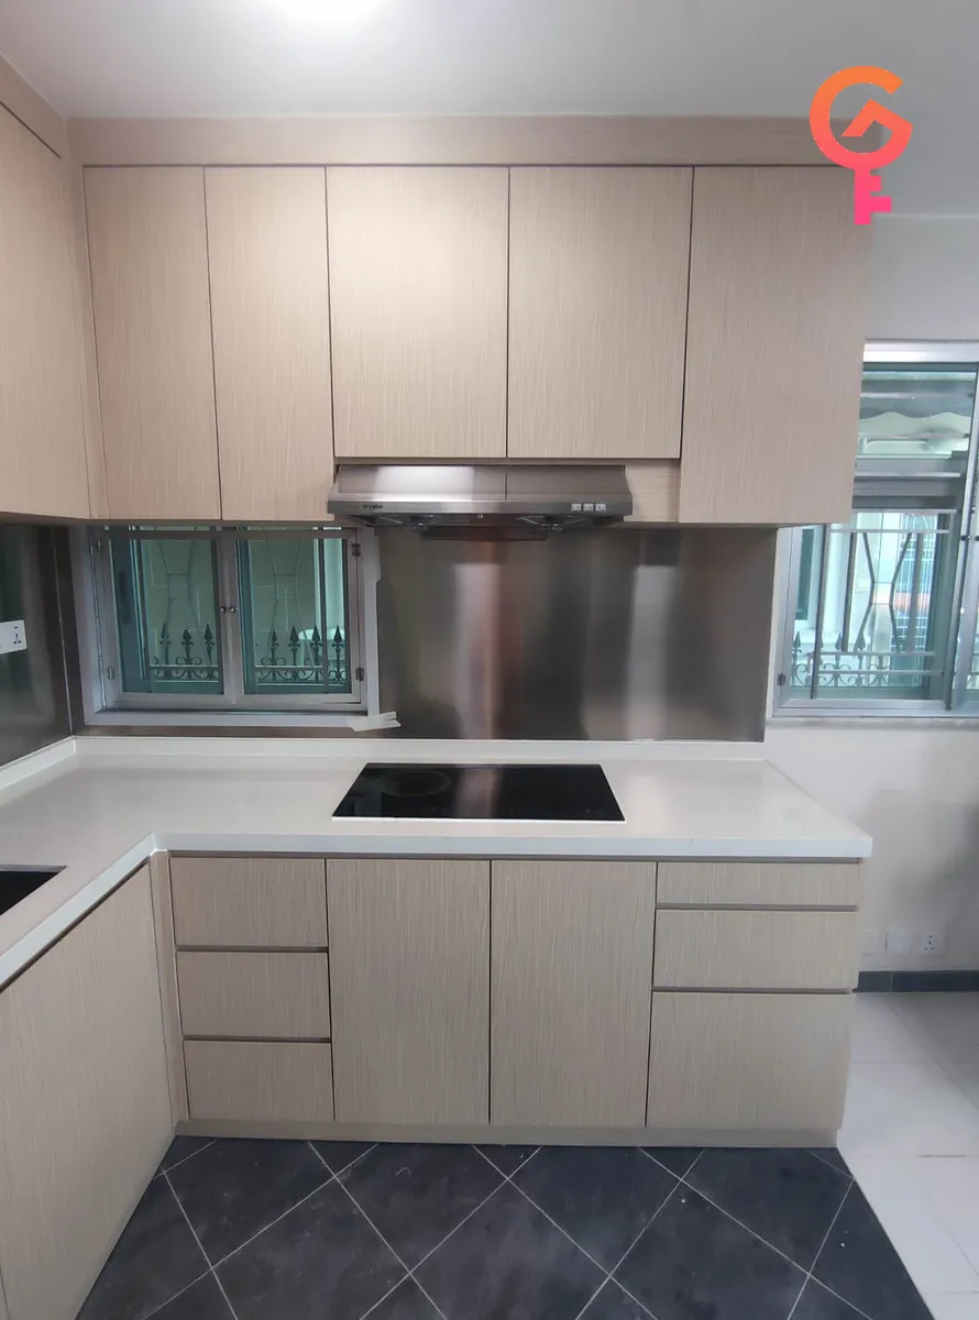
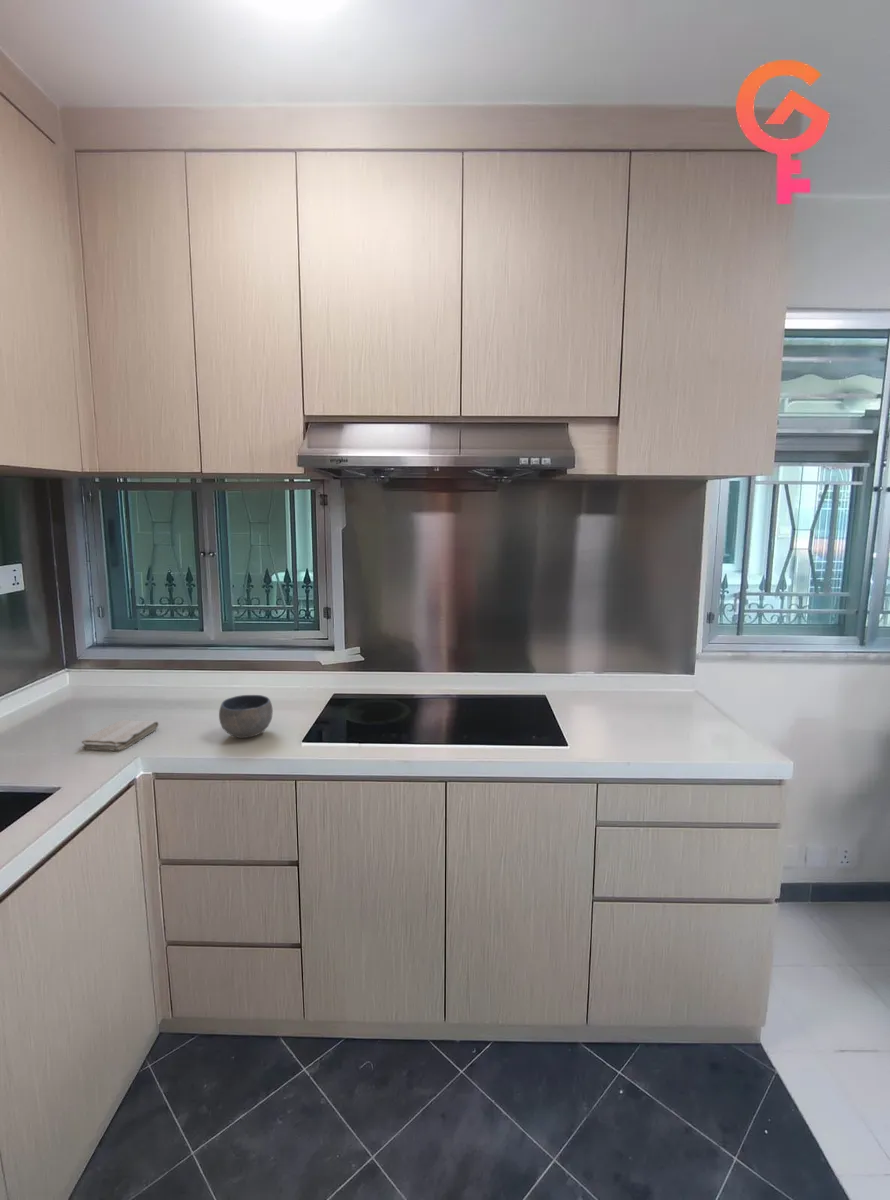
+ bowl [218,694,274,739]
+ washcloth [81,719,160,751]
